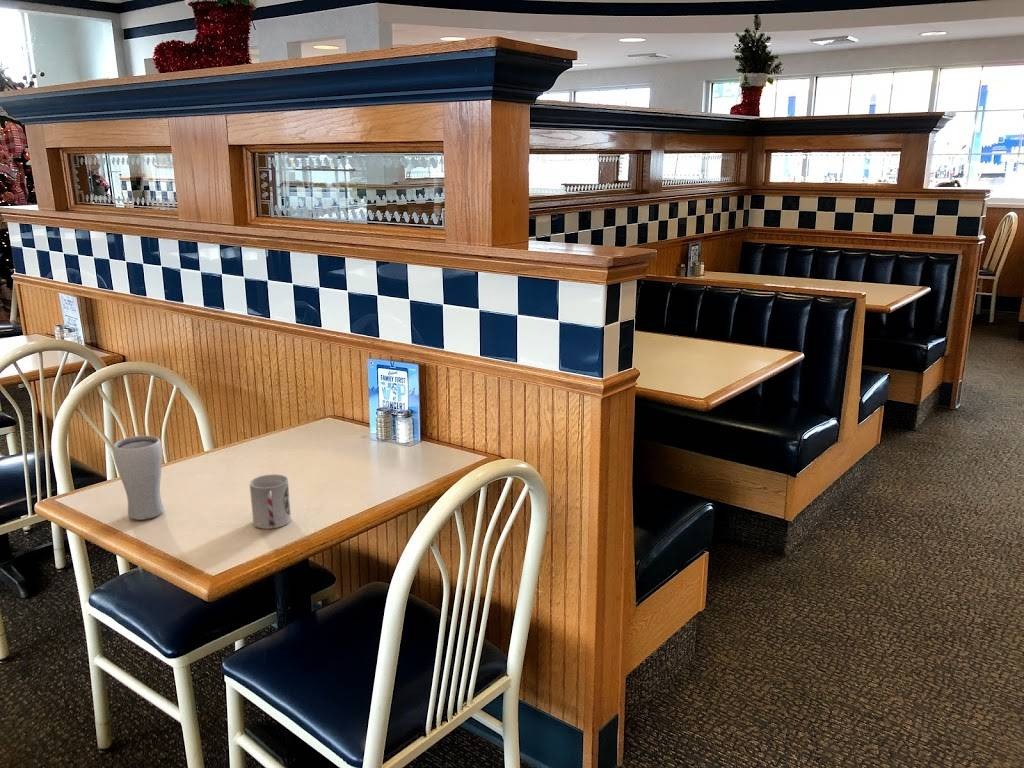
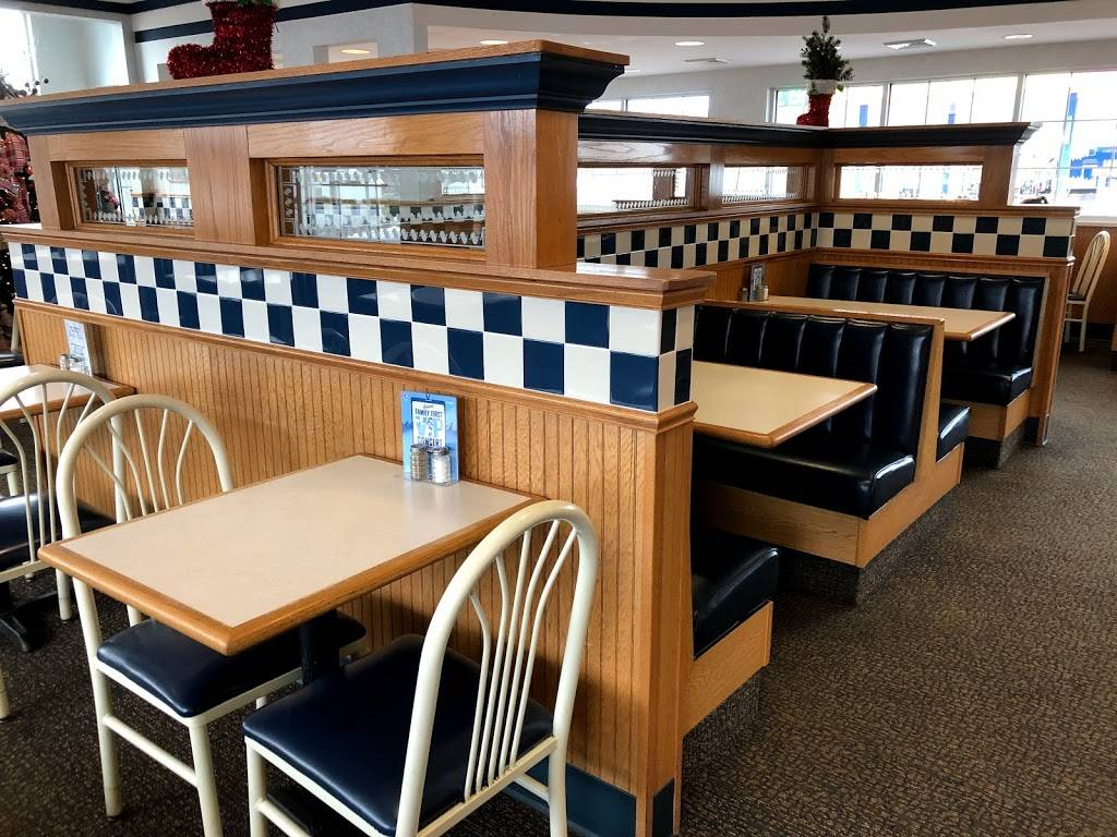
- drinking glass [112,435,165,521]
- cup [249,473,292,530]
